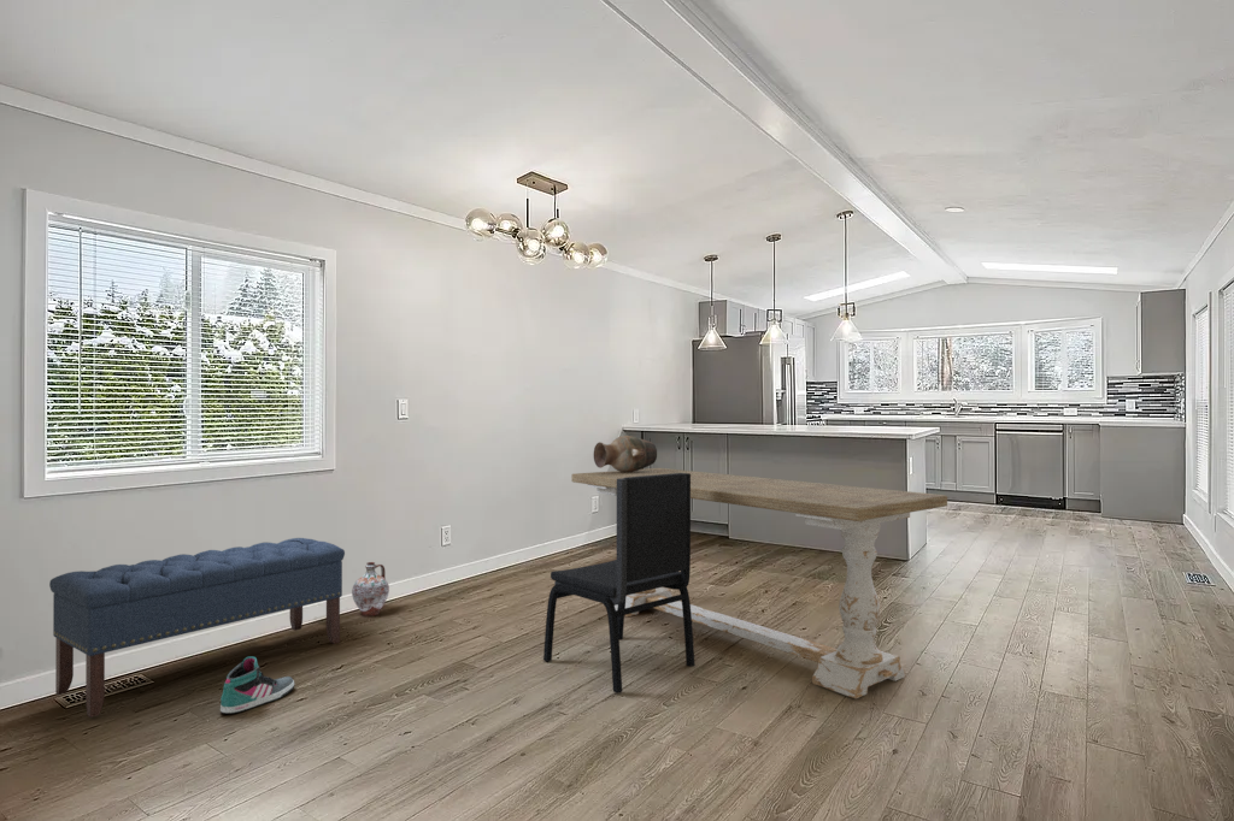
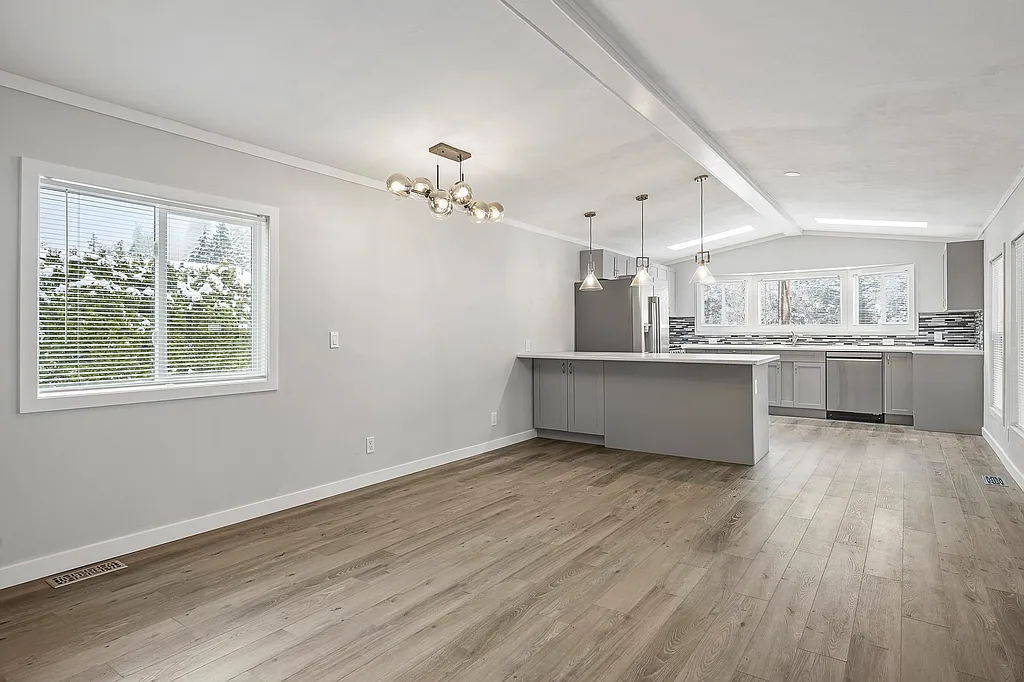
- dining chair [542,473,697,695]
- dining table [570,467,948,699]
- vase [593,435,658,472]
- bench [48,537,346,719]
- ceramic jug [351,561,390,618]
- sneaker [219,655,295,715]
